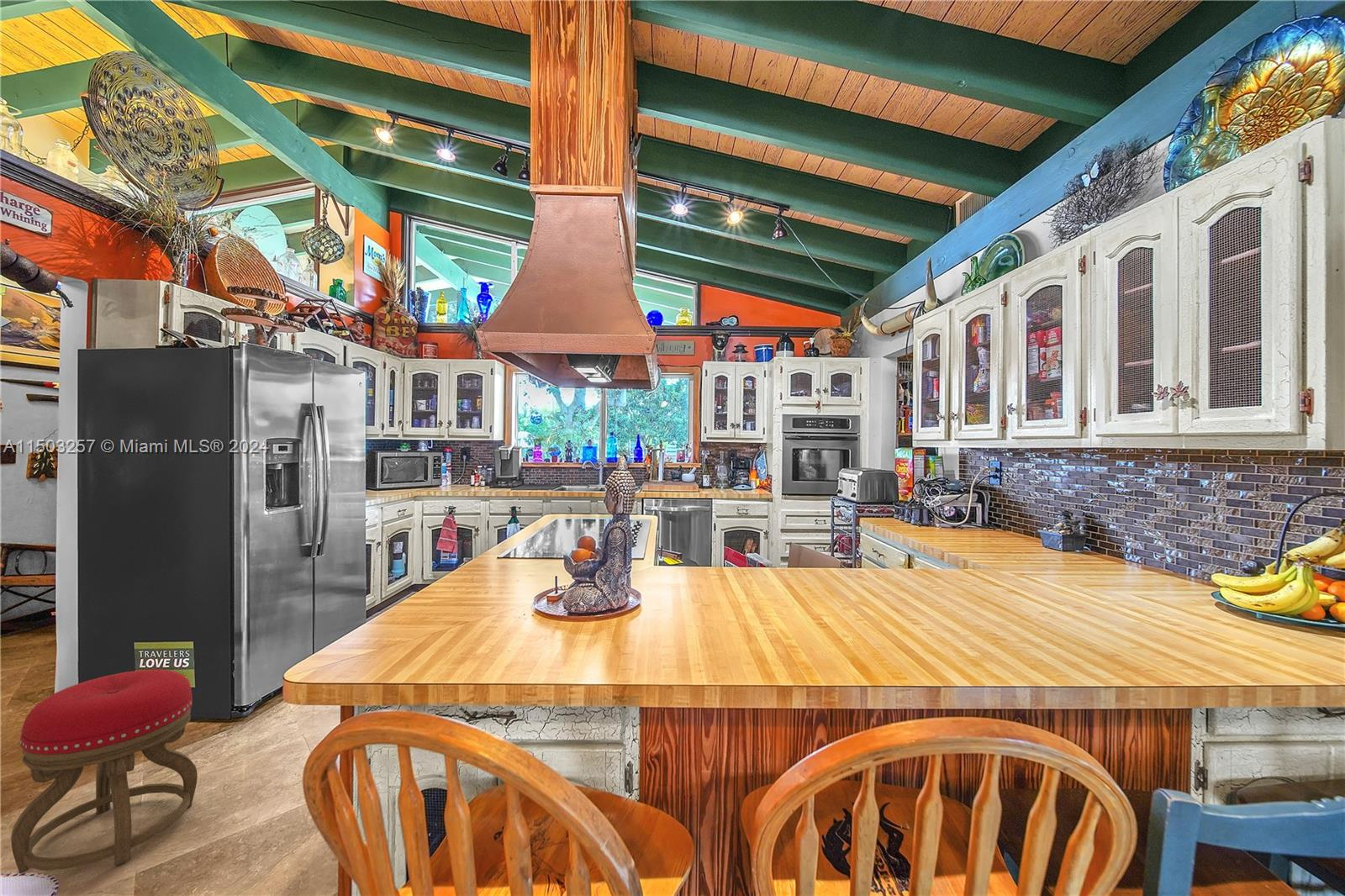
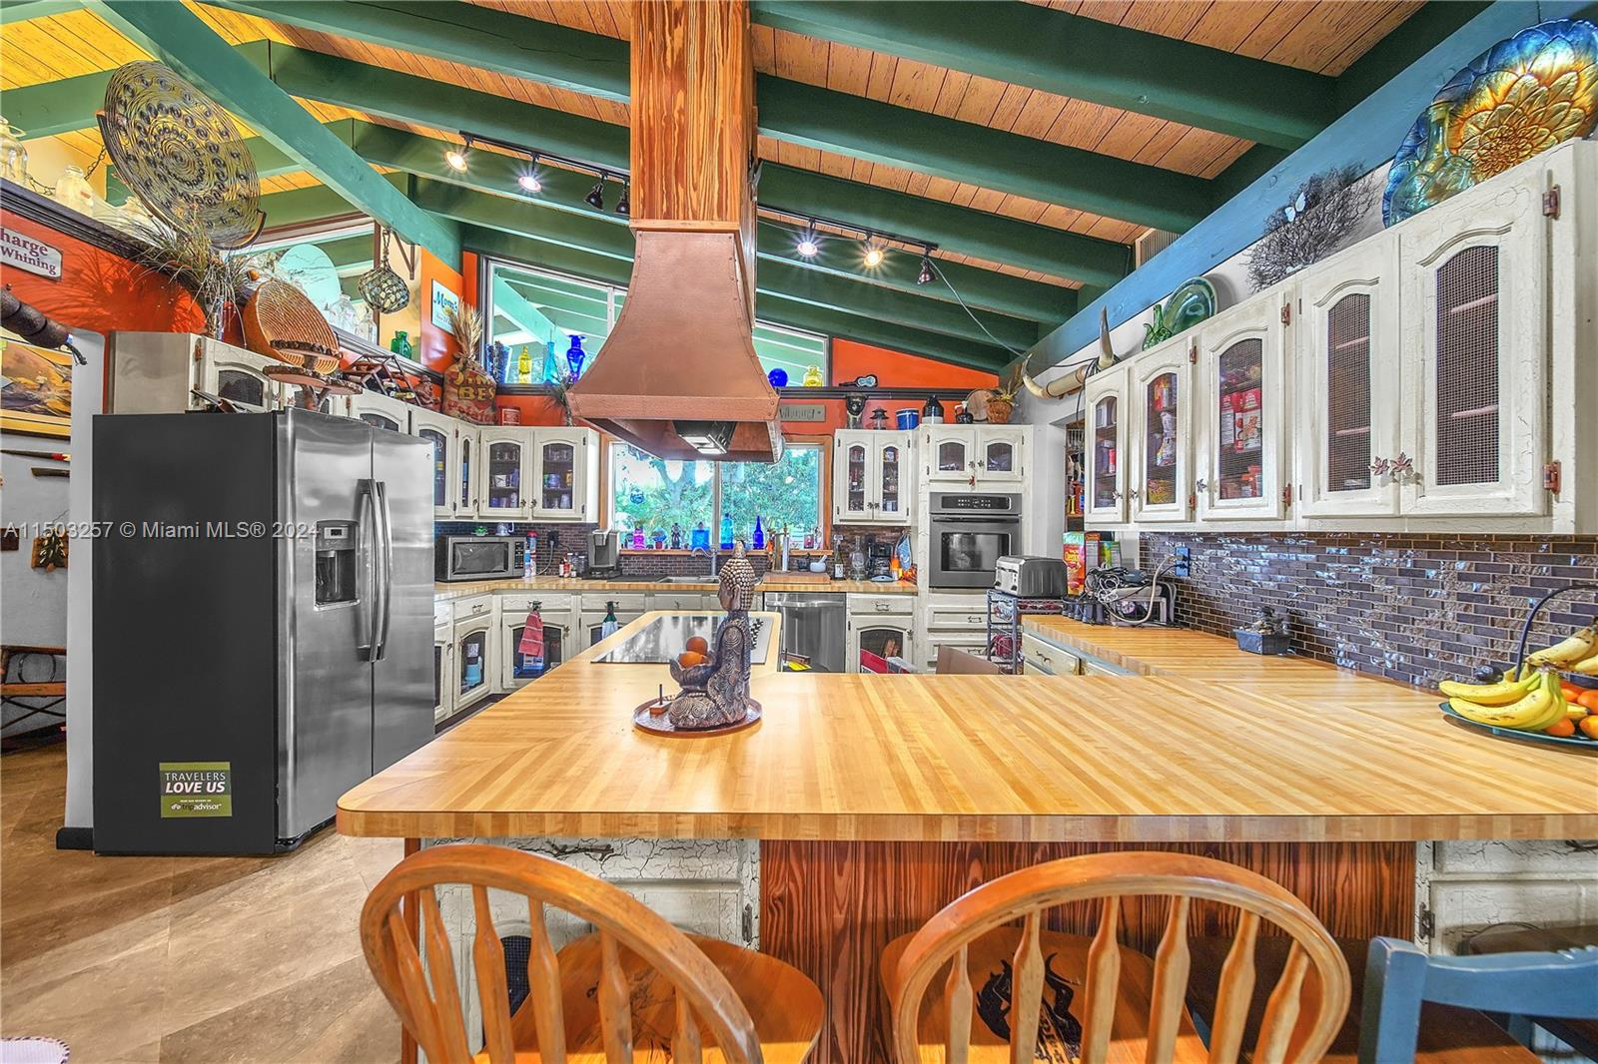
- stool [10,668,198,874]
